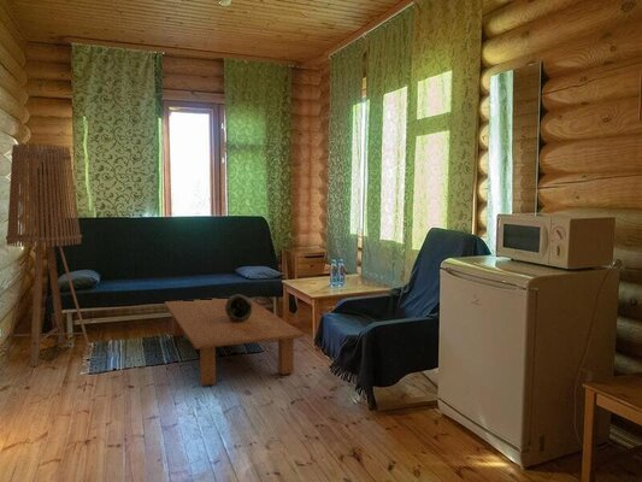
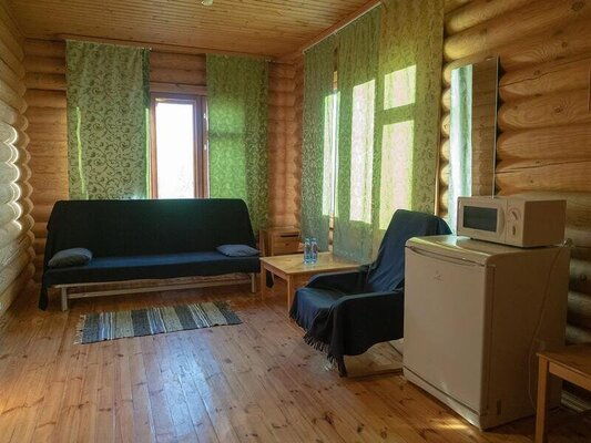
- decorative bowl [225,293,252,322]
- floor lamp [4,143,93,369]
- coffee table [164,296,306,387]
